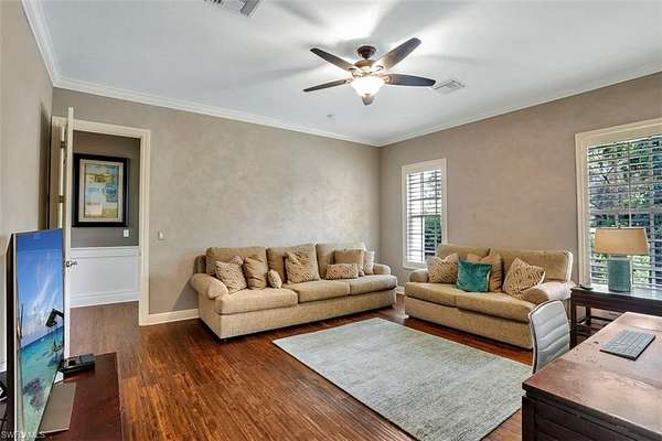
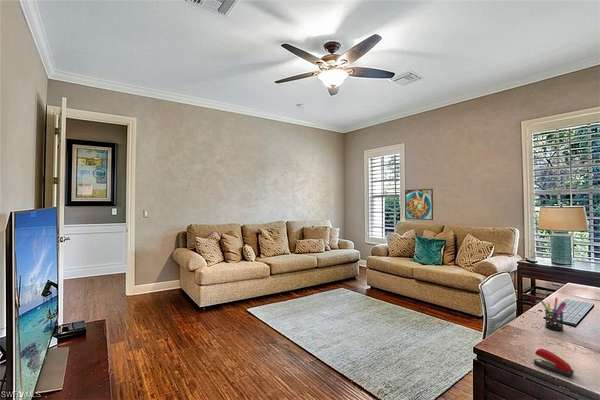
+ stapler [533,348,575,378]
+ pen holder [540,297,567,332]
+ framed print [404,188,434,221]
